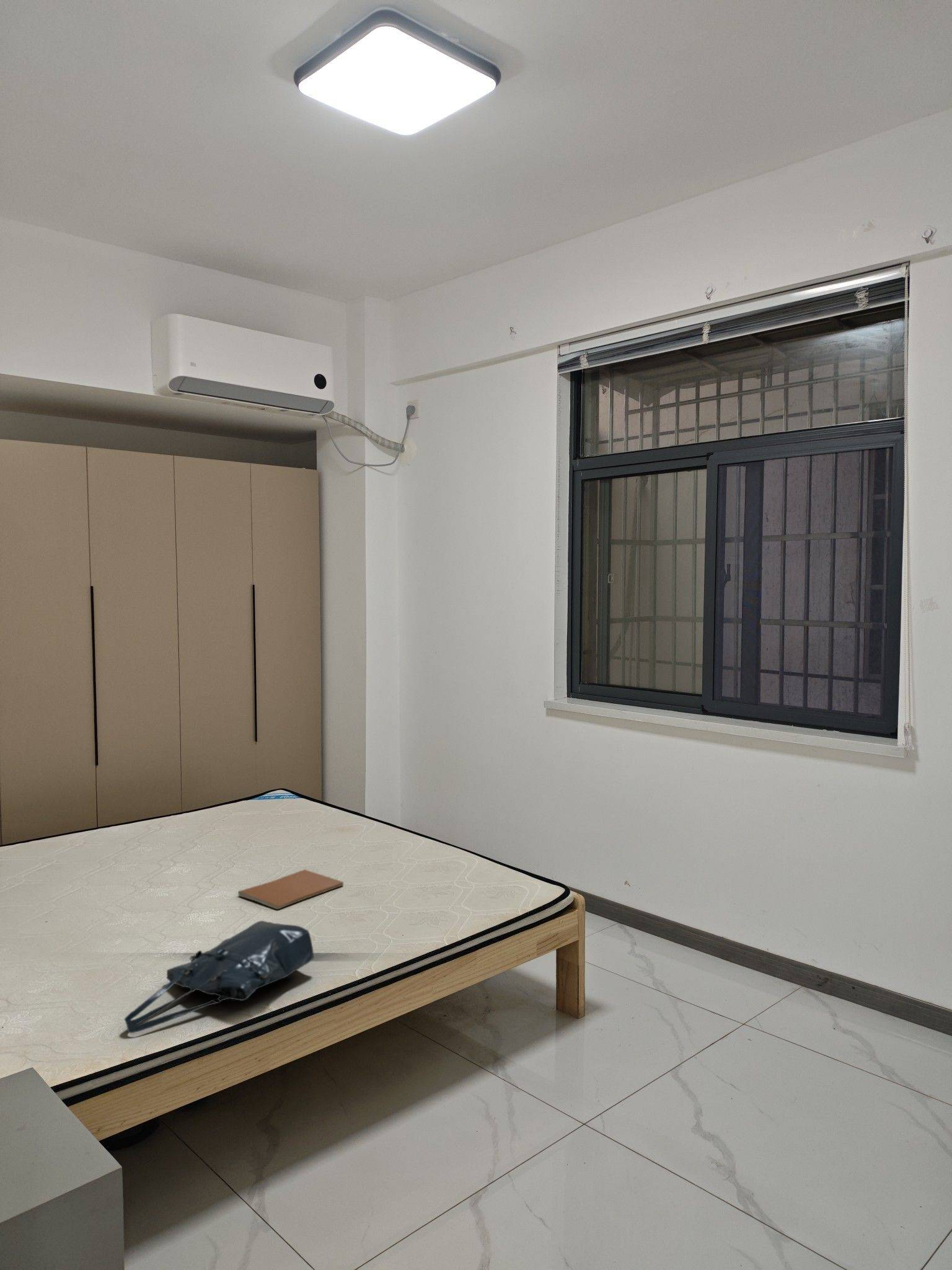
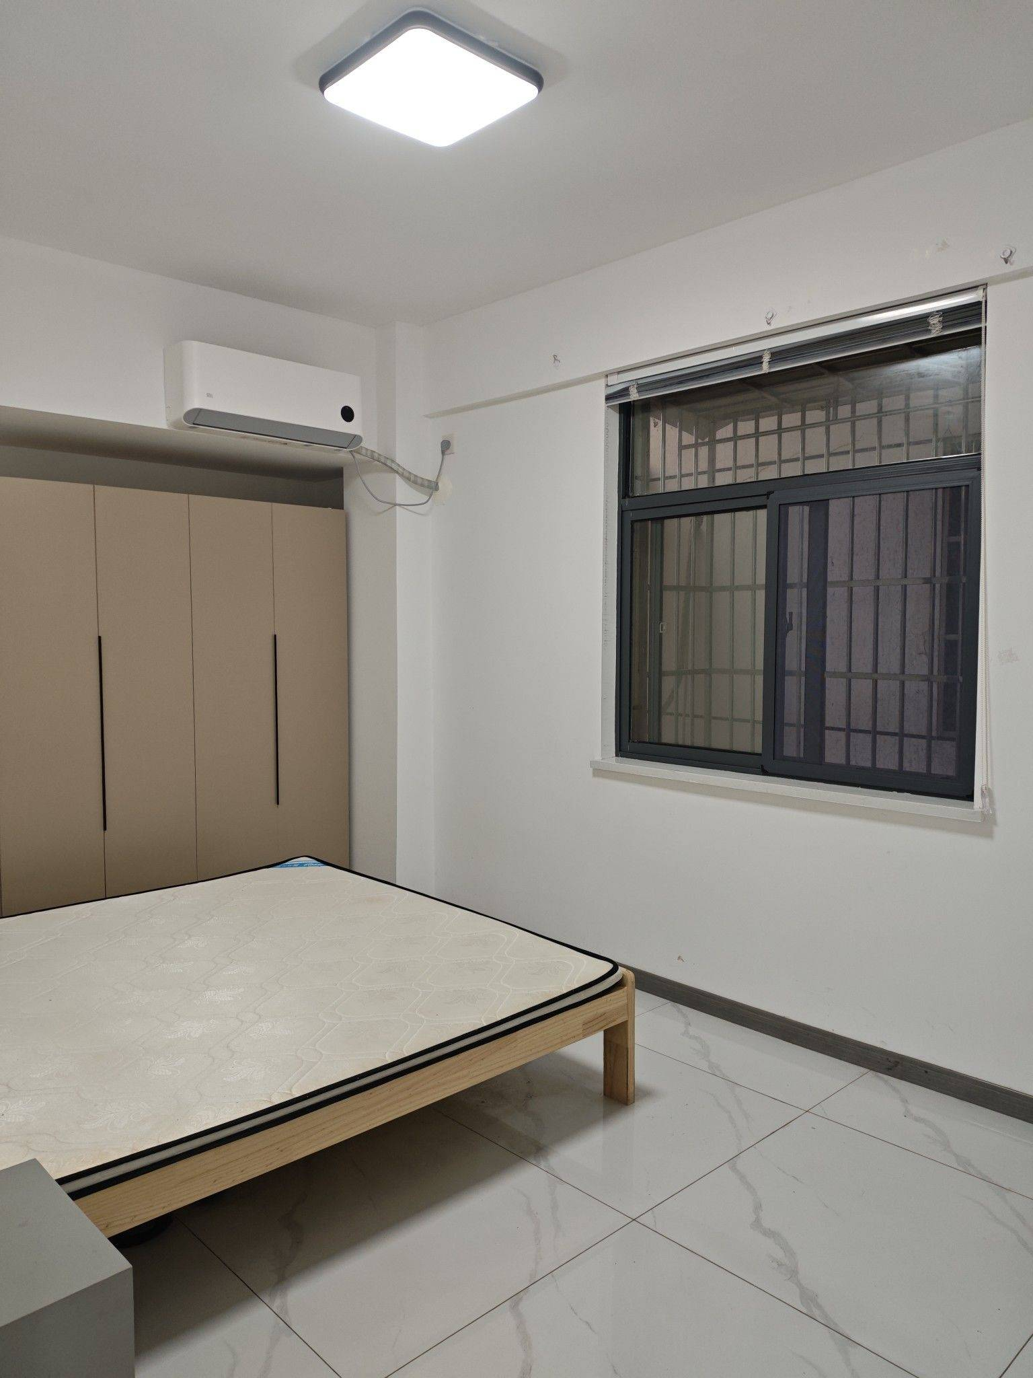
- tote bag [124,920,314,1034]
- book [237,869,344,910]
